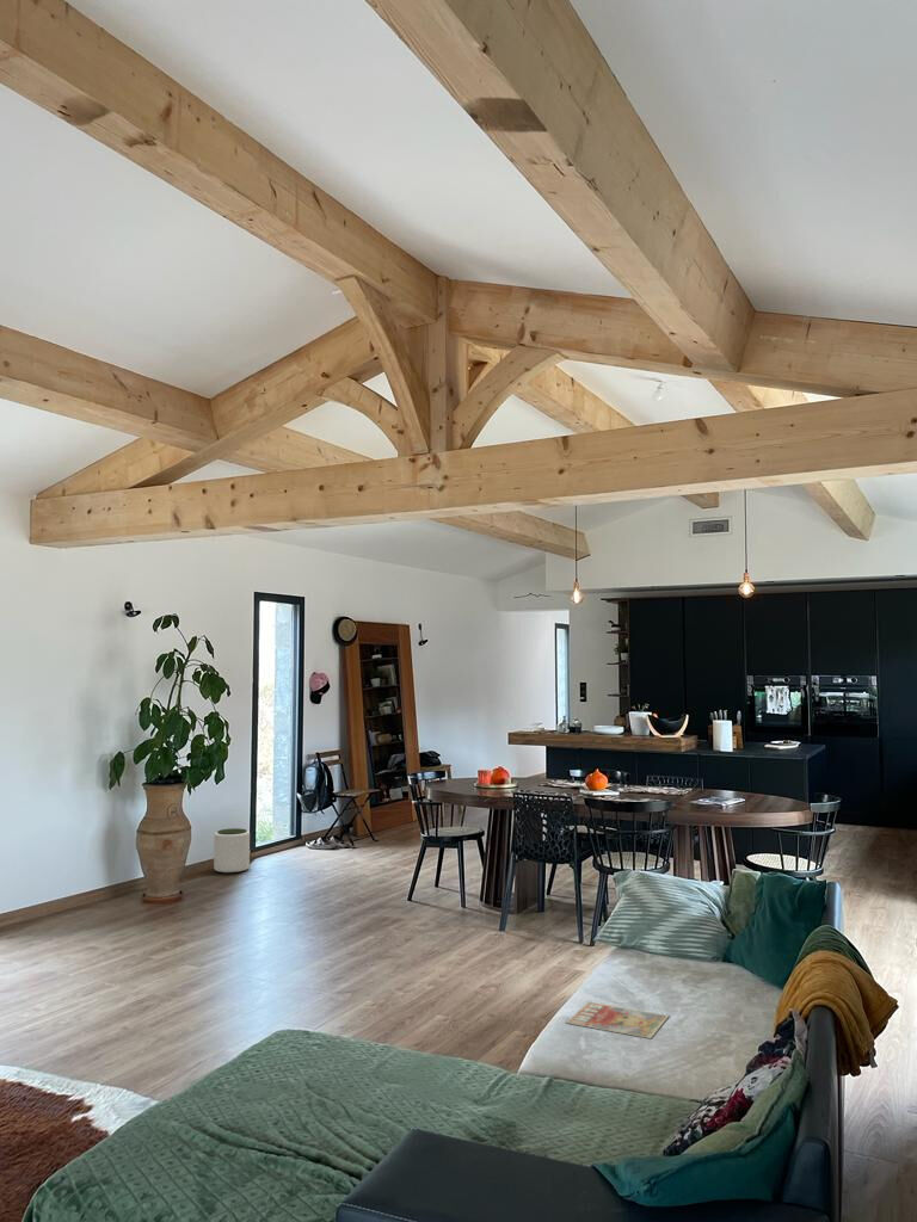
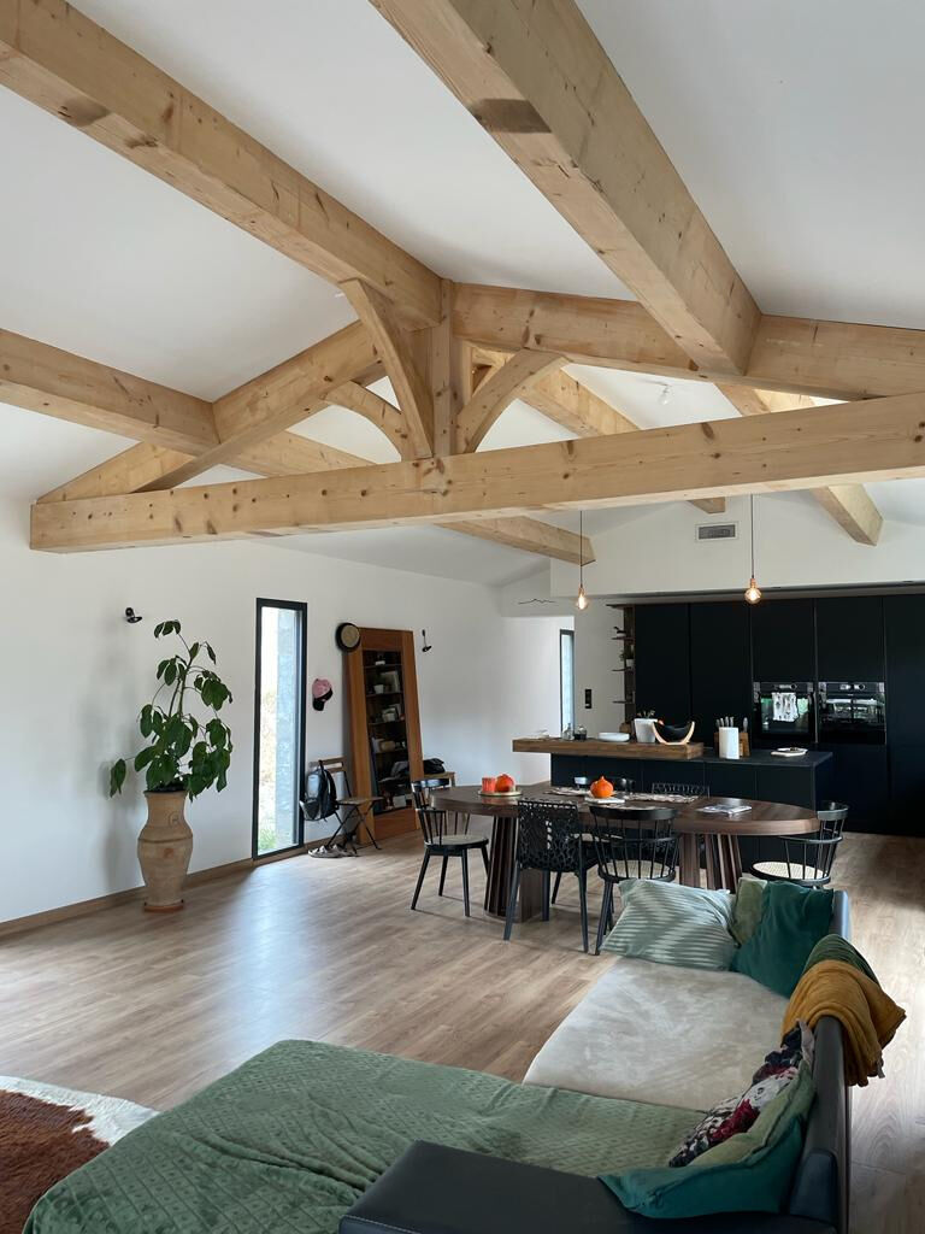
- plant pot [213,827,251,875]
- magazine [565,1000,670,1039]
